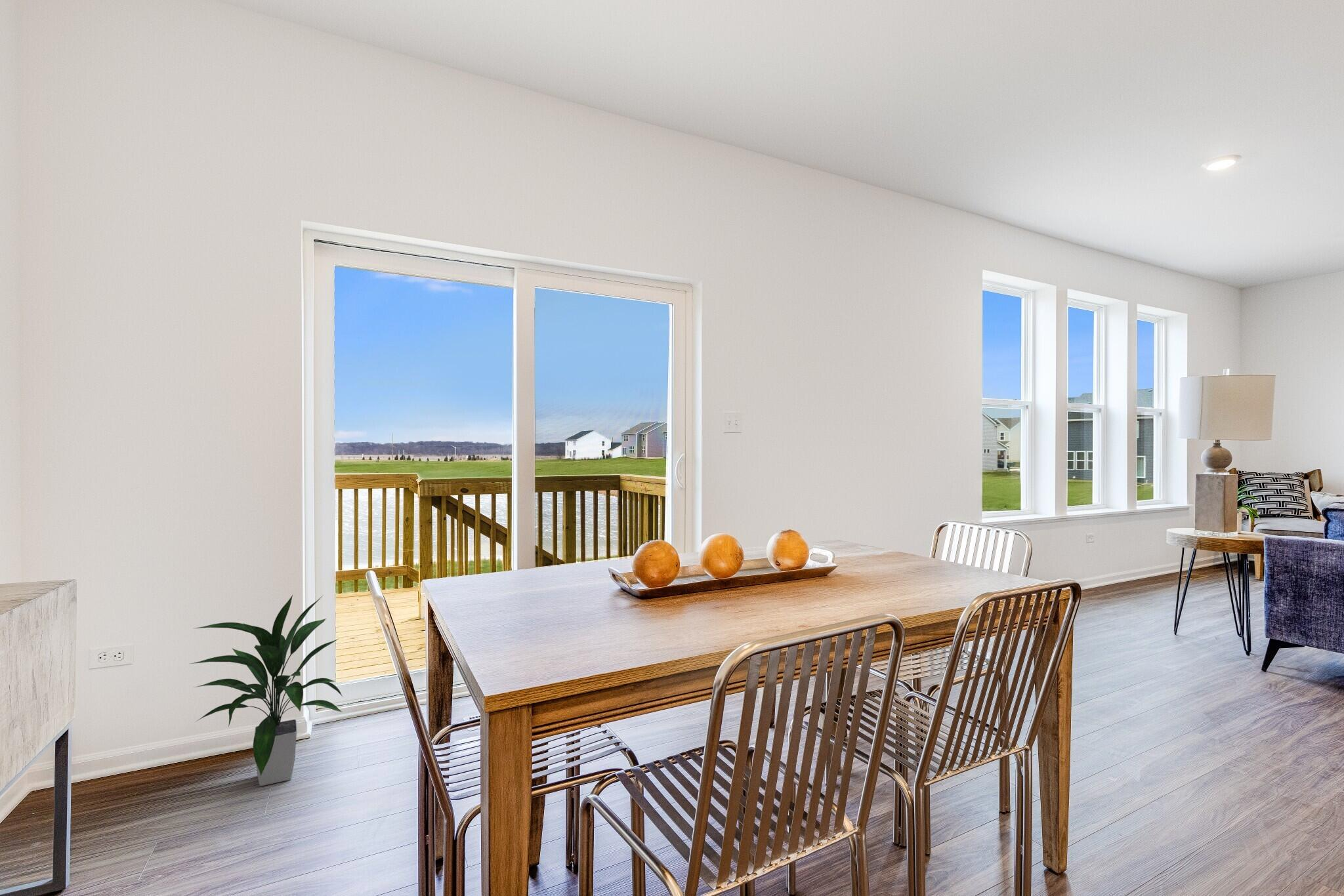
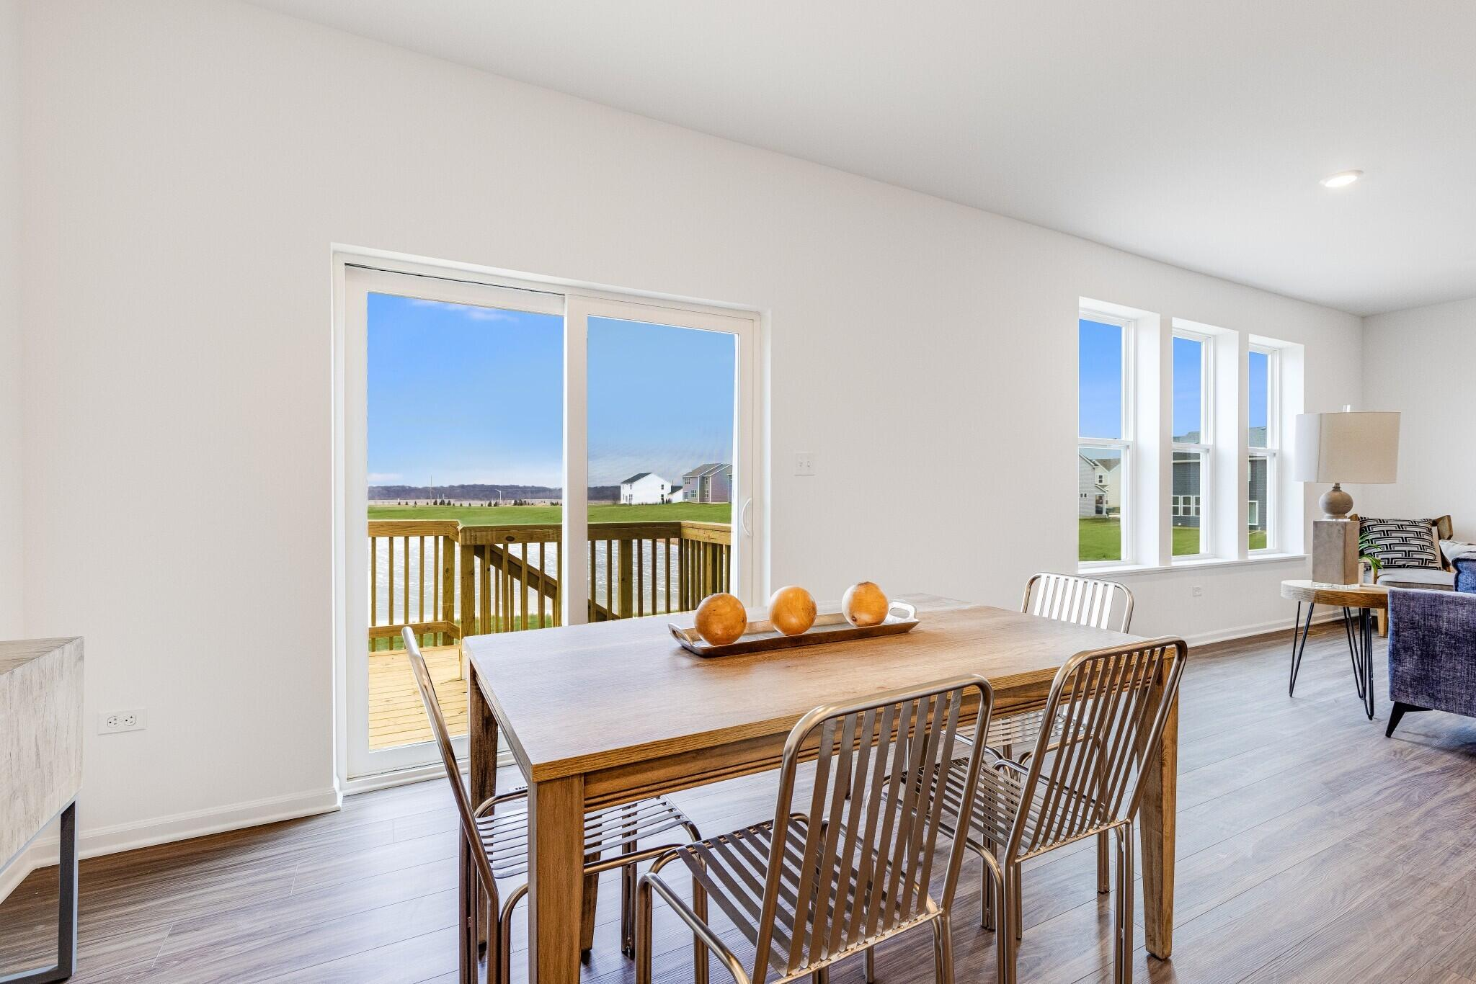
- indoor plant [190,594,344,786]
